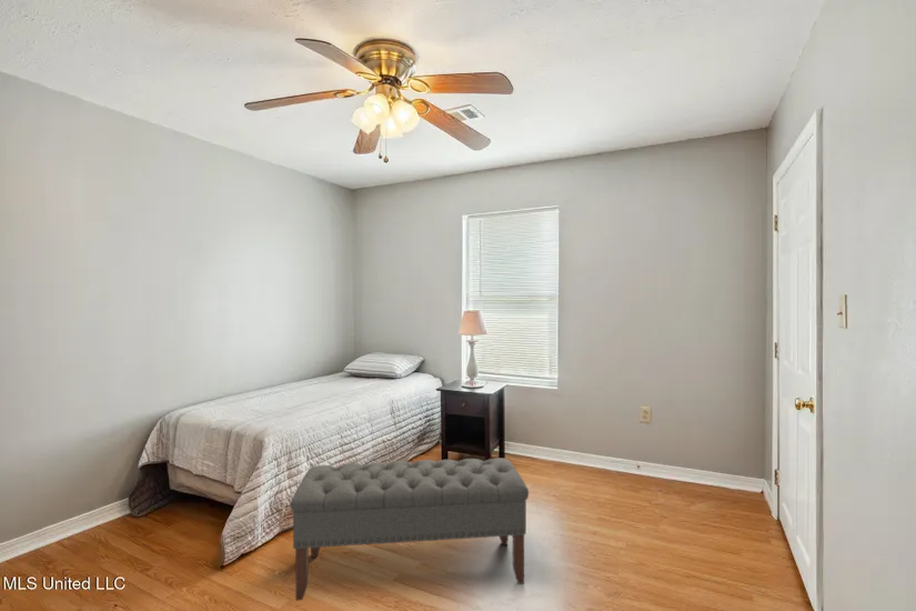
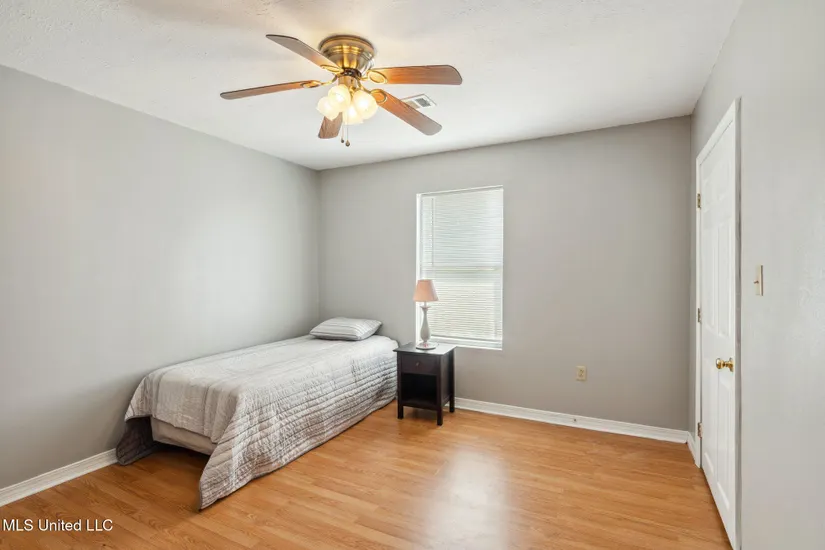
- bench [290,457,530,602]
